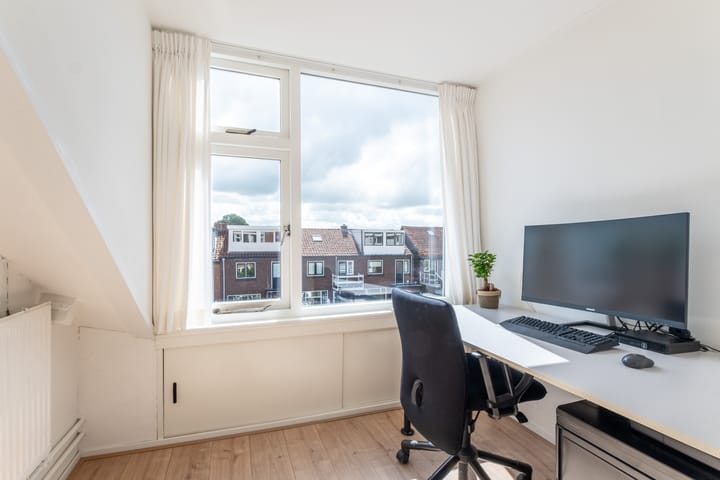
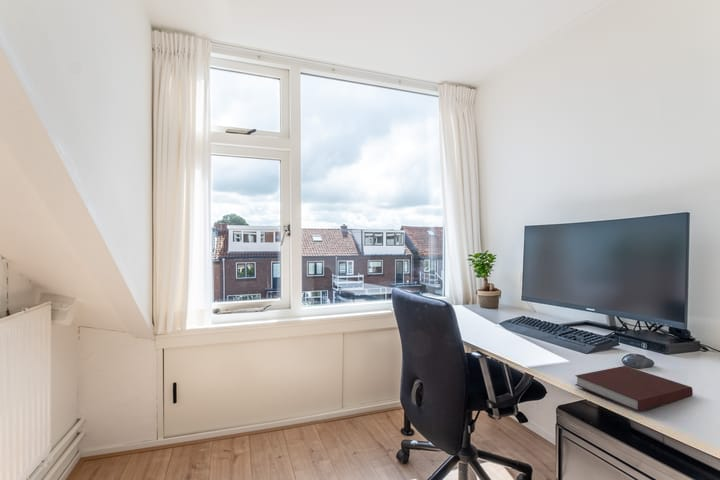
+ notebook [574,365,694,413]
